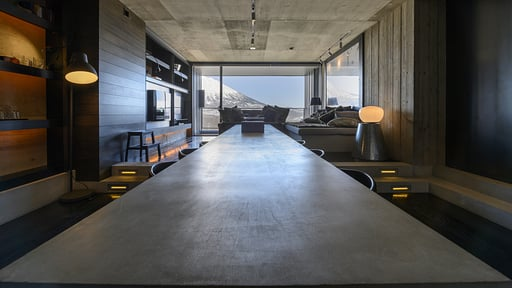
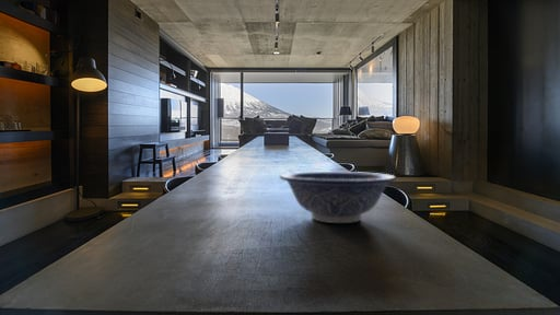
+ decorative bowl [279,171,397,224]
